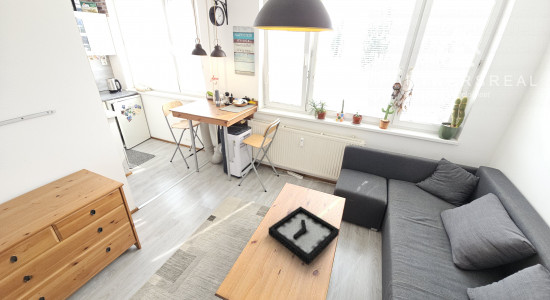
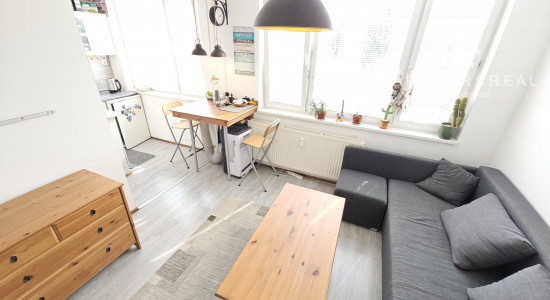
- decorative tray [268,206,340,266]
